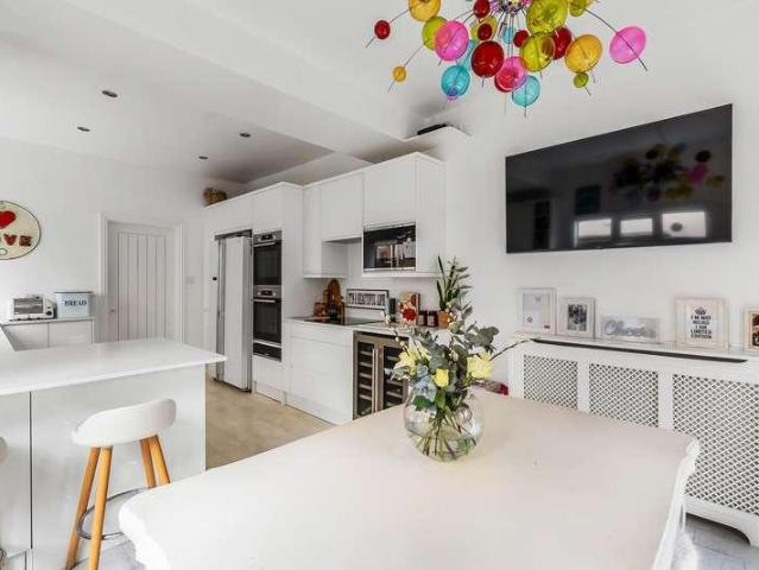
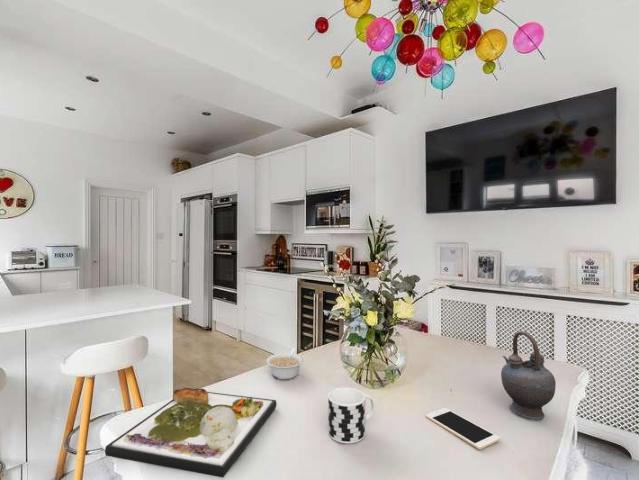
+ cell phone [425,407,501,450]
+ cup [327,387,376,444]
+ dinner plate [104,387,277,478]
+ legume [266,347,304,380]
+ teapot [500,330,557,420]
